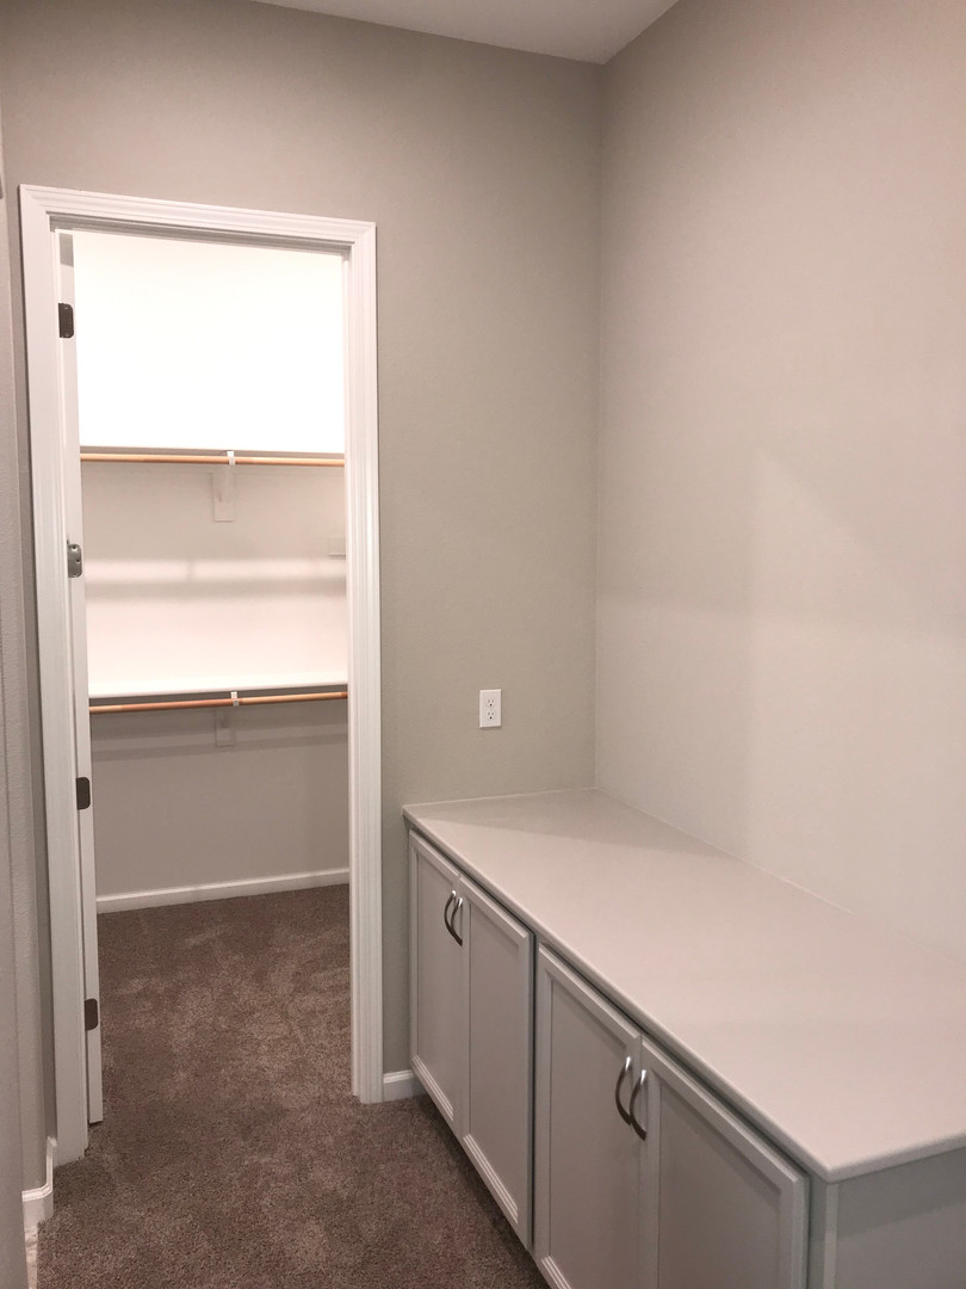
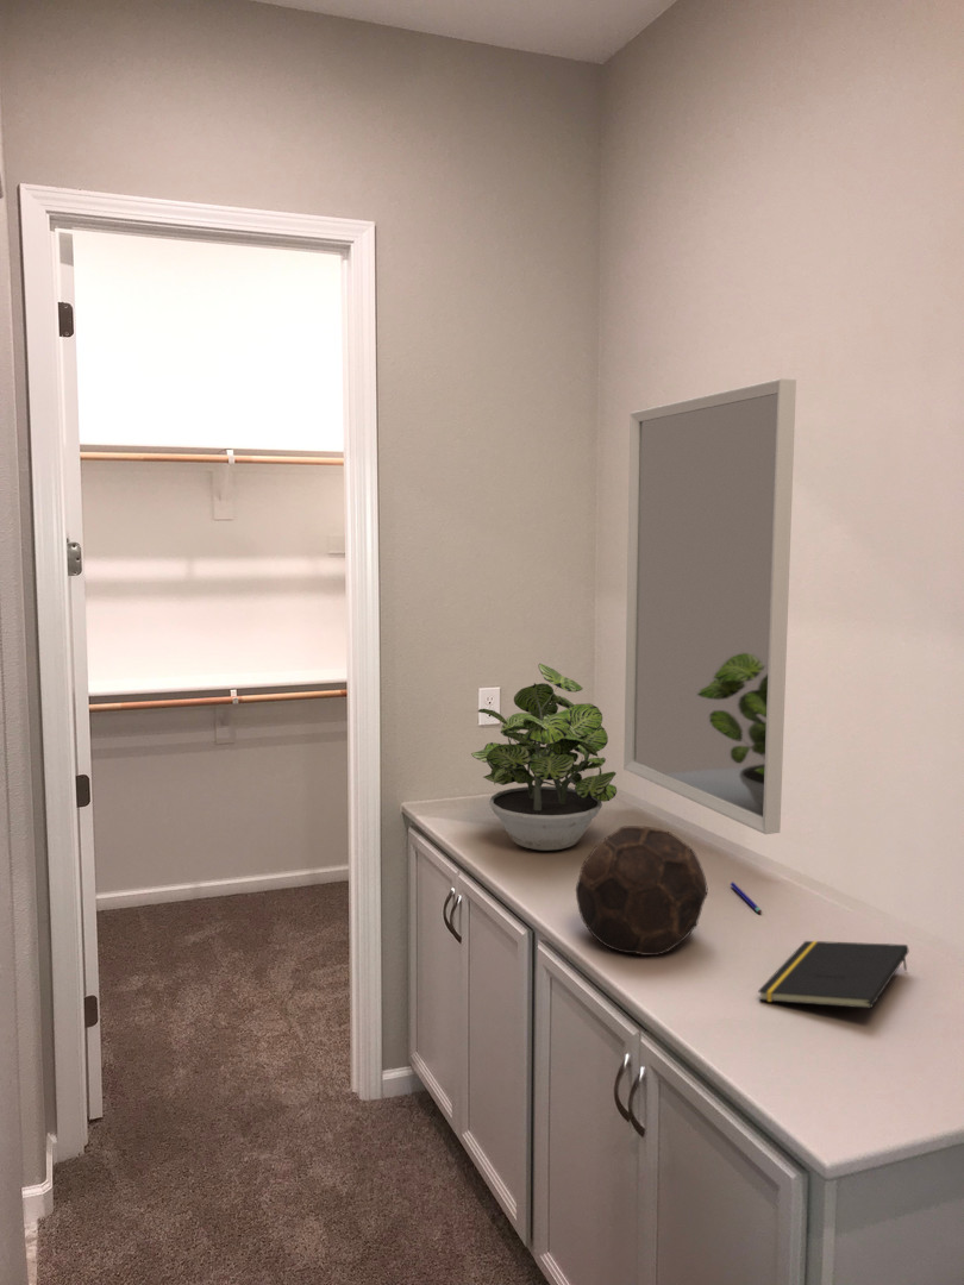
+ pen [730,882,763,915]
+ home mirror [622,377,797,835]
+ potted plant [470,663,618,852]
+ notepad [757,940,909,1010]
+ soccer ball [575,825,708,957]
